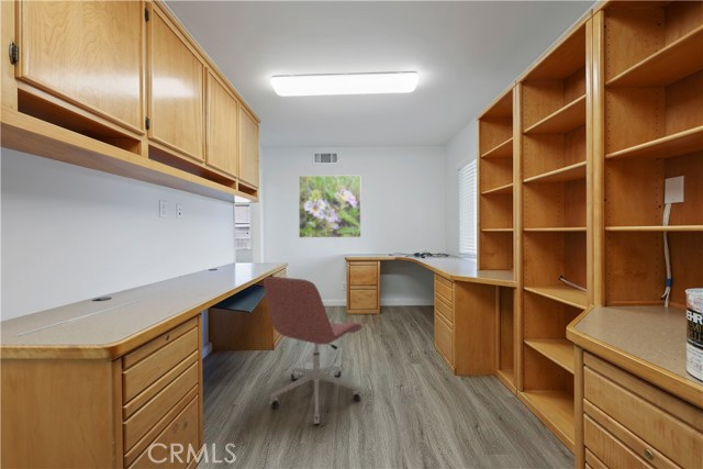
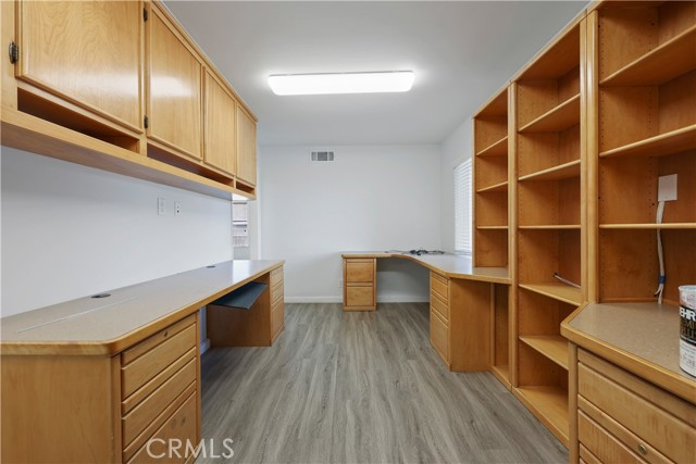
- office chair [263,276,364,426]
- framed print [298,175,362,238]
